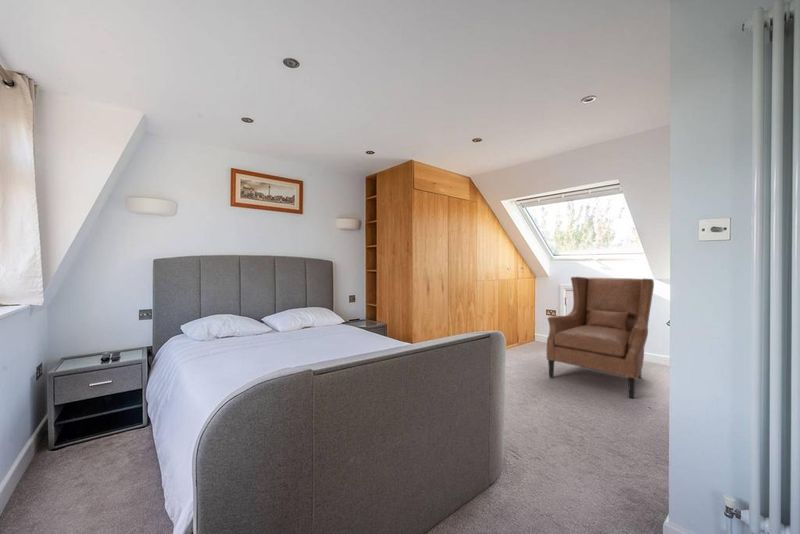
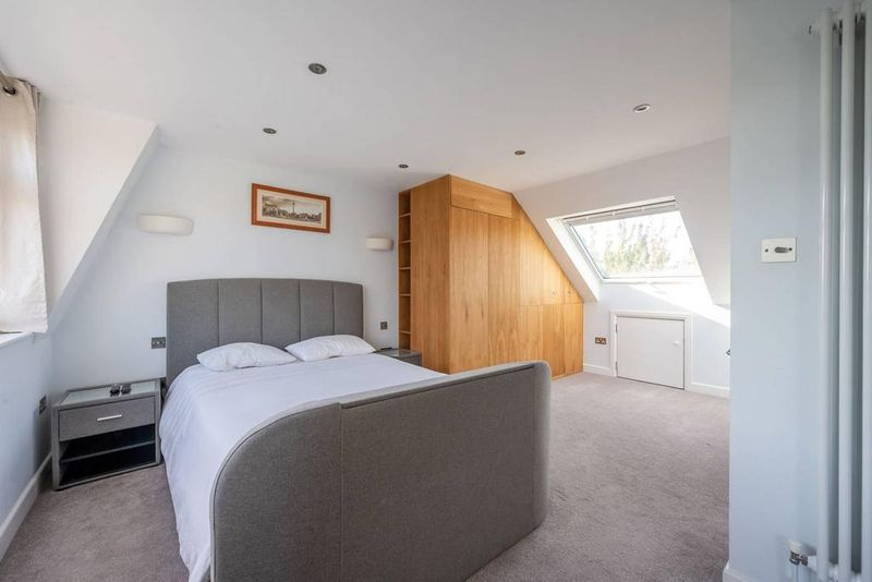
- chair [546,276,655,400]
